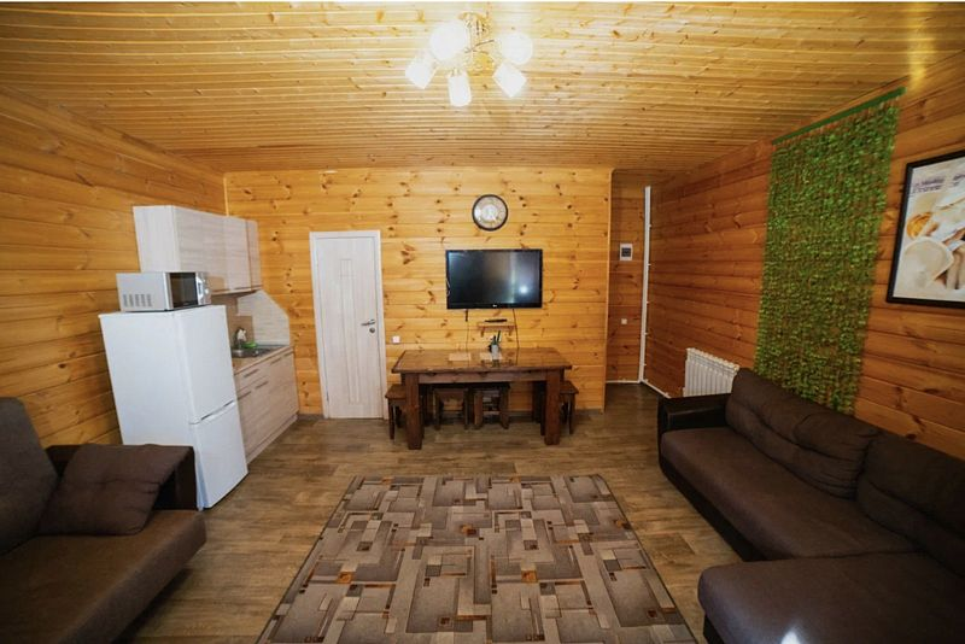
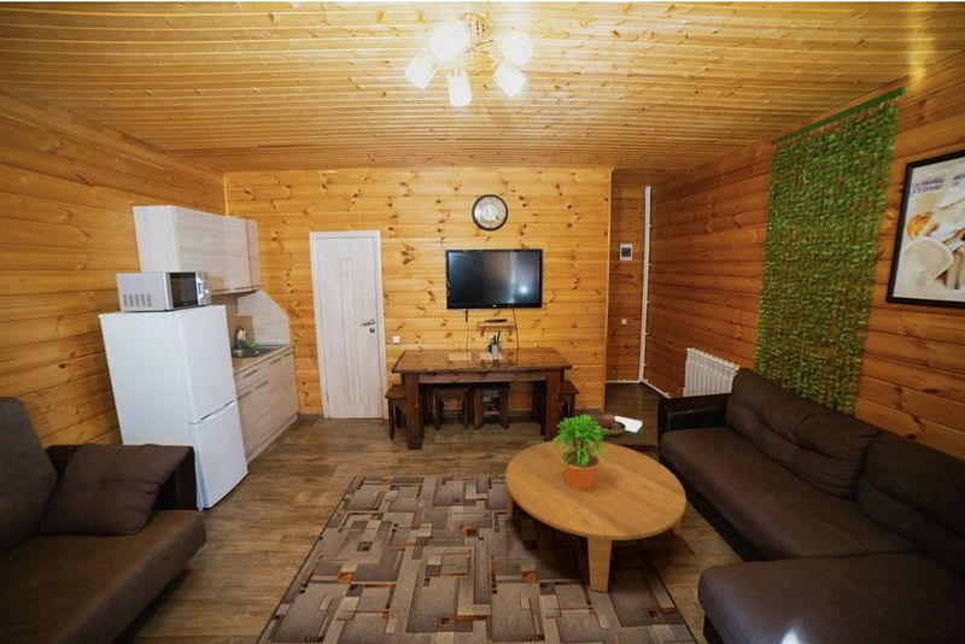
+ potted plant [552,414,610,490]
+ coffee table [504,439,688,593]
+ side table [585,412,660,463]
